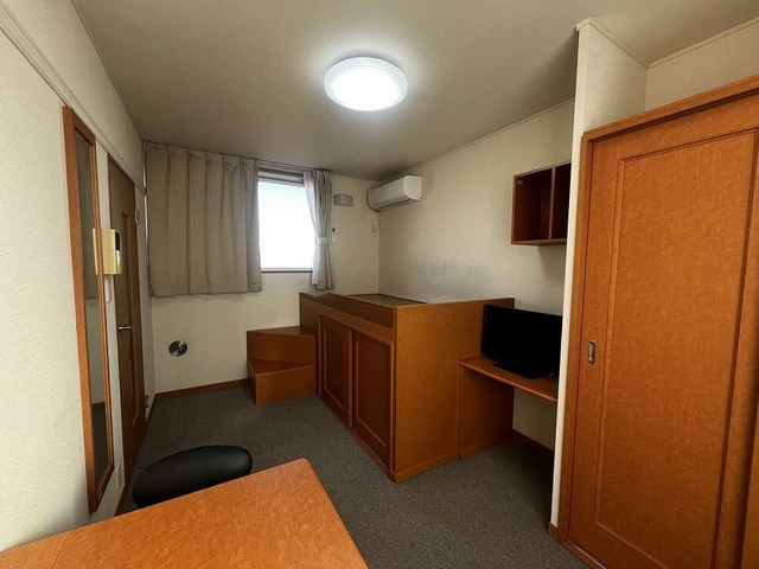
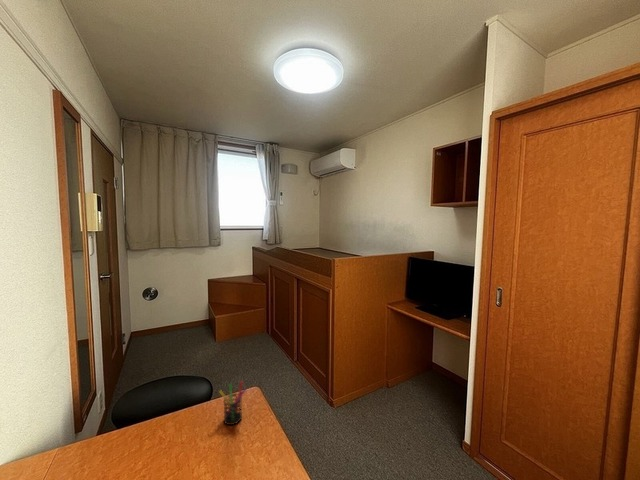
+ pen holder [218,380,248,426]
